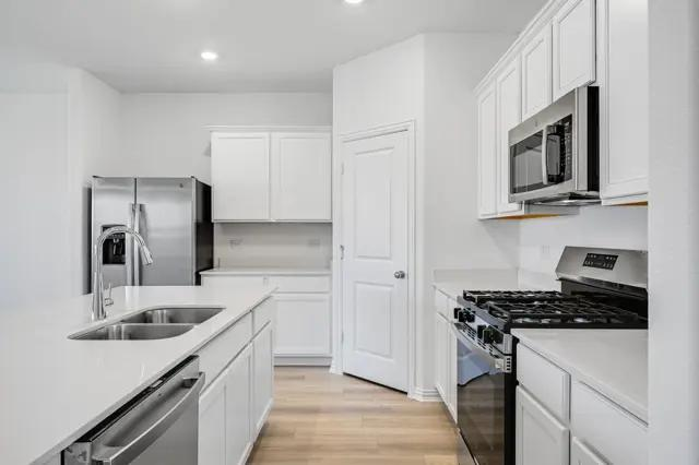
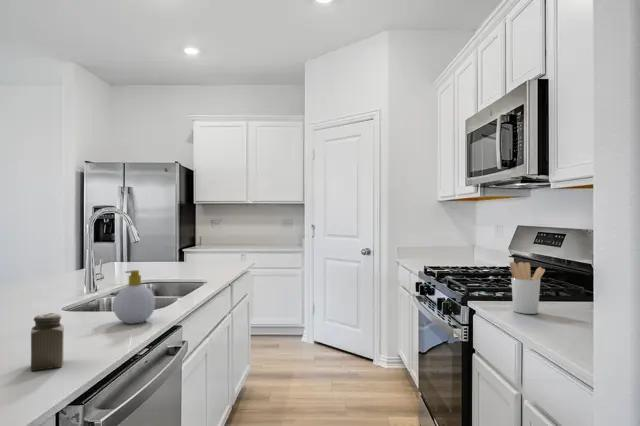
+ soap bottle [112,269,156,325]
+ salt shaker [30,312,65,372]
+ utensil holder [509,261,546,315]
